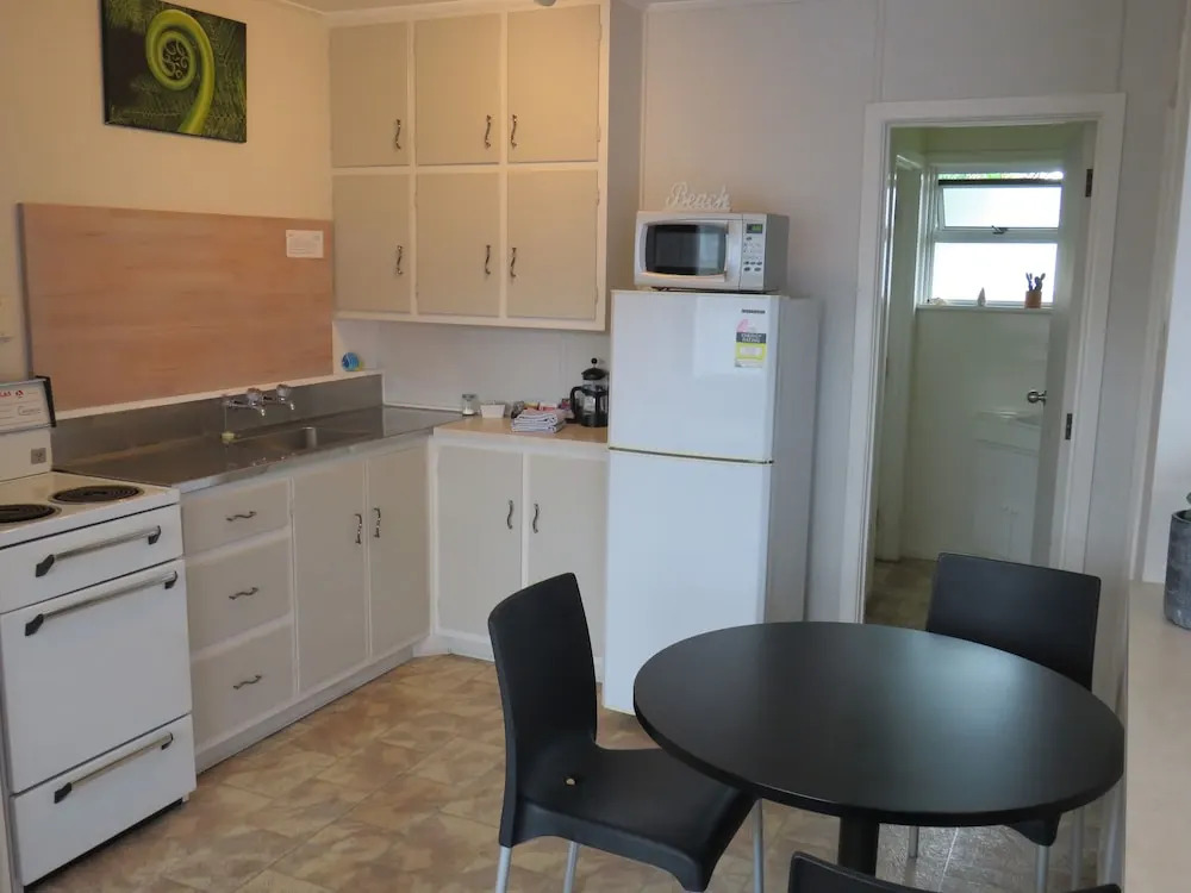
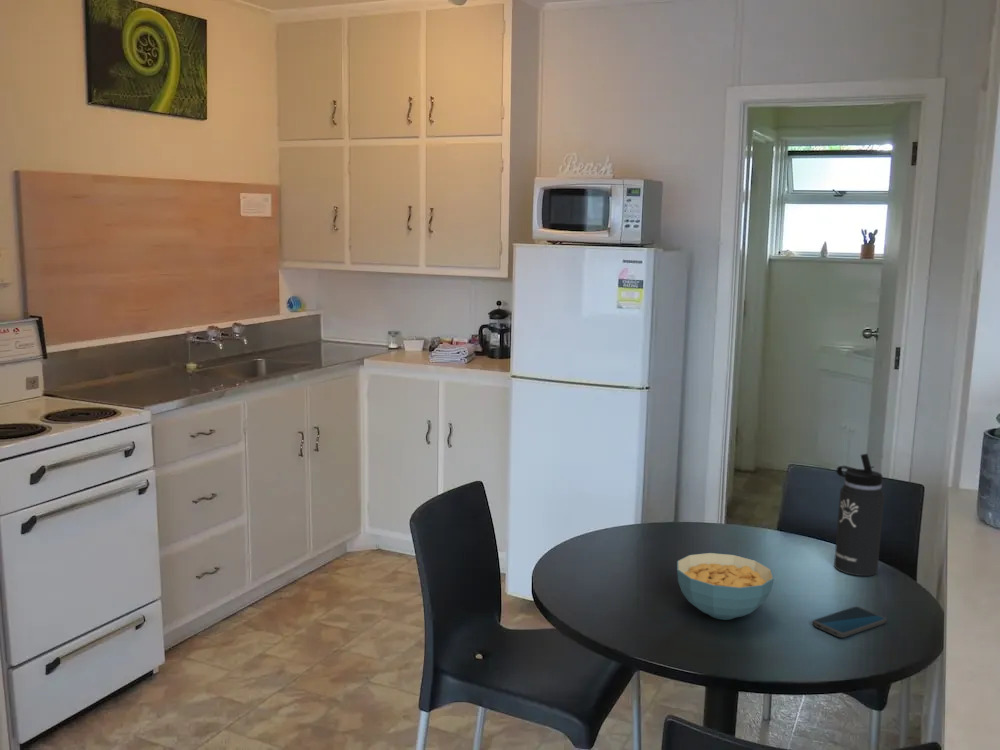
+ thermos bottle [833,453,885,577]
+ smartphone [812,606,887,639]
+ cereal bowl [676,552,775,621]
